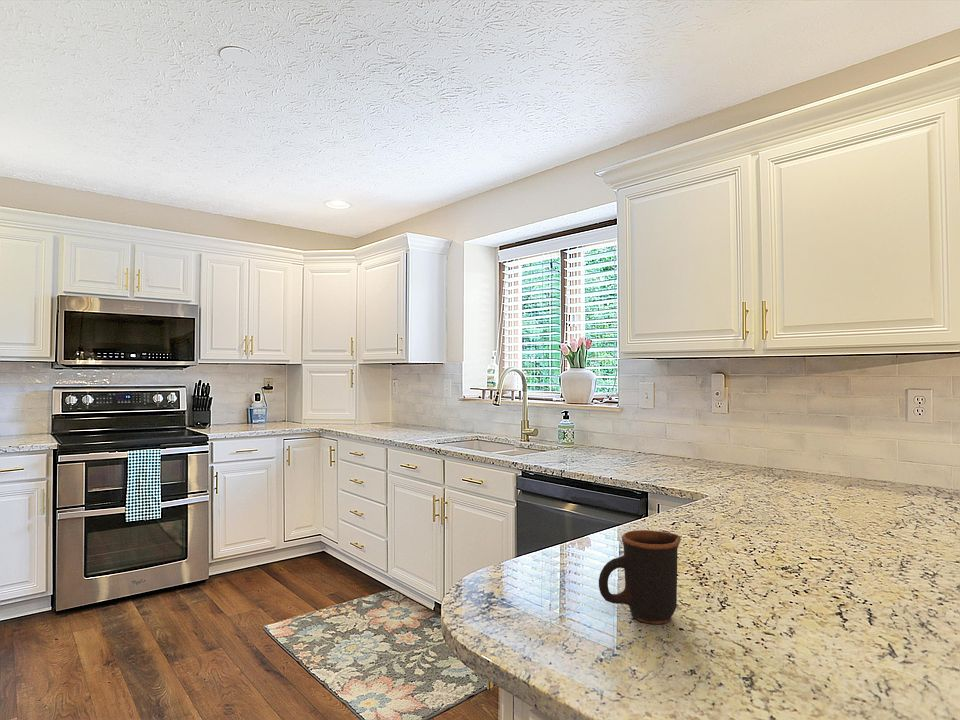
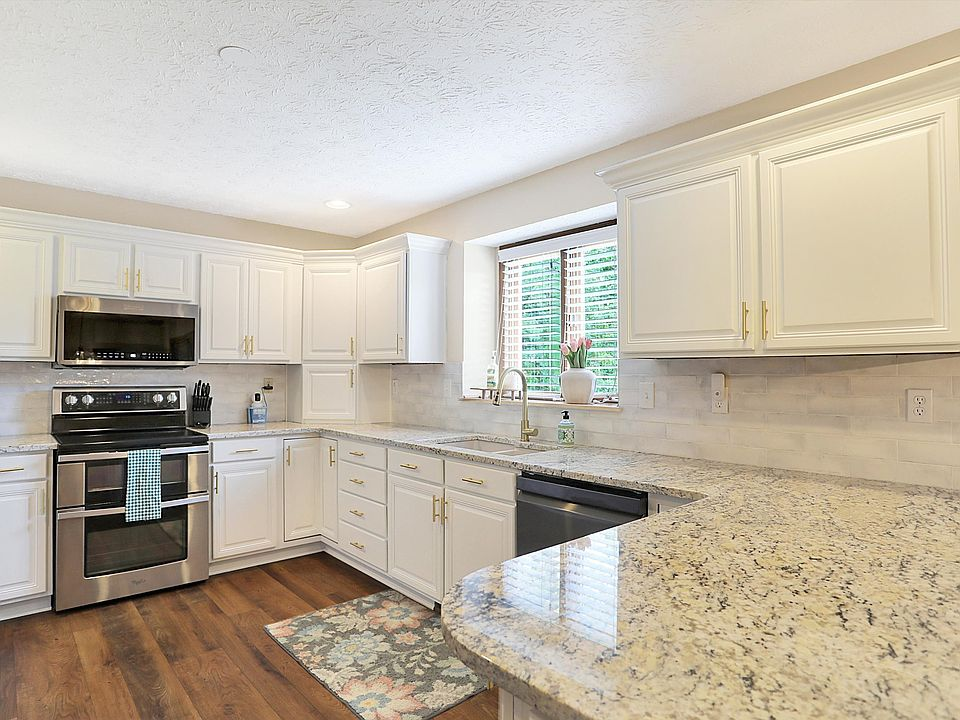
- mug [598,529,682,625]
